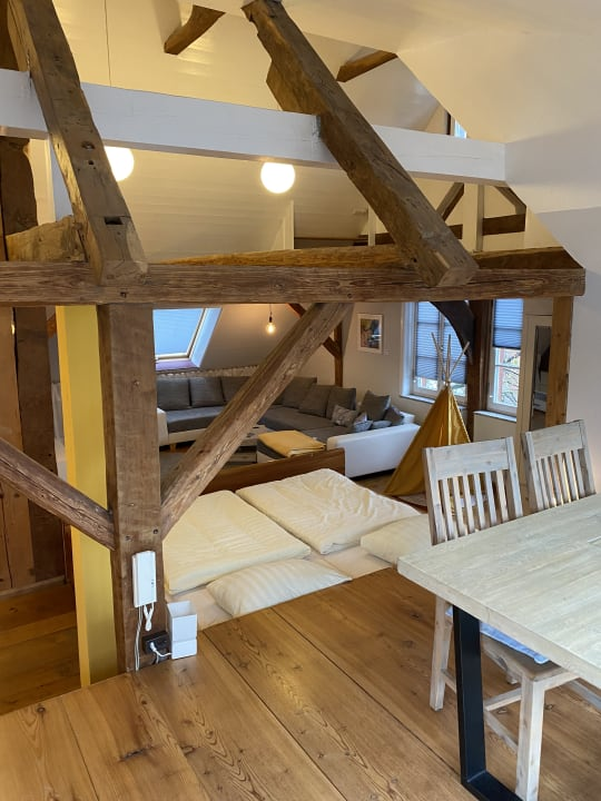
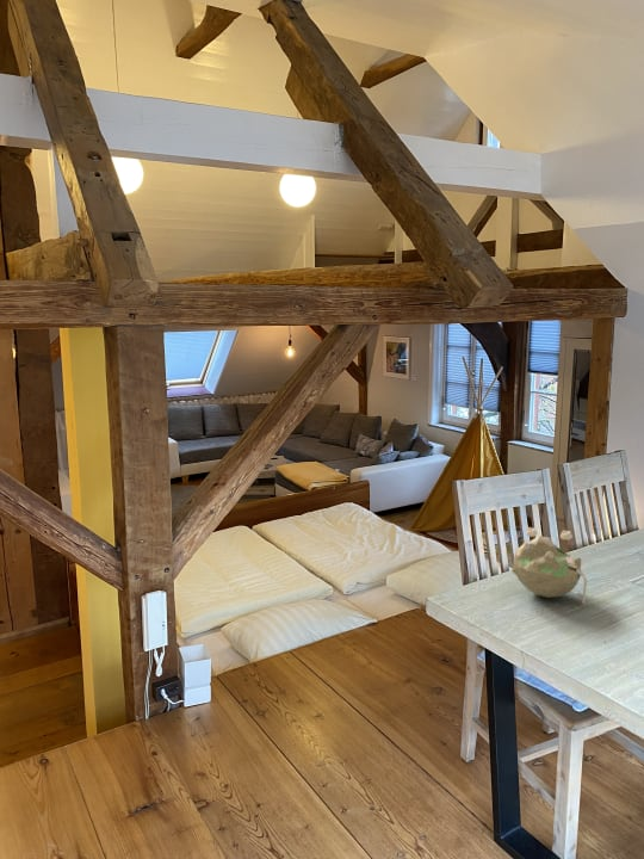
+ bowl [510,526,588,605]
